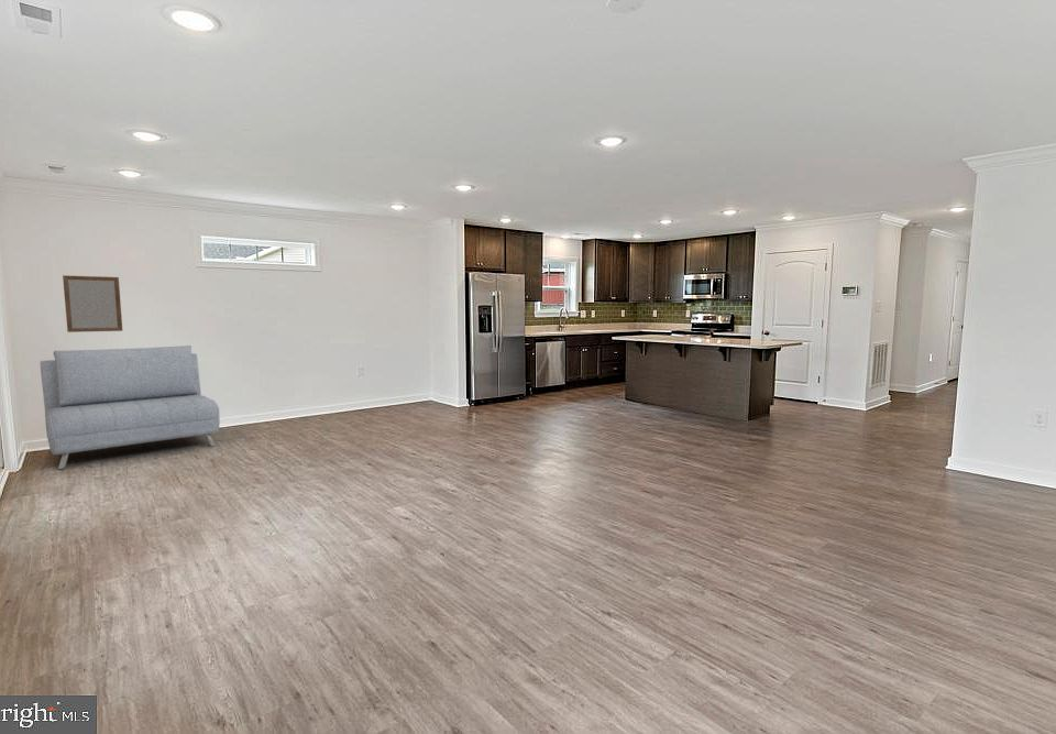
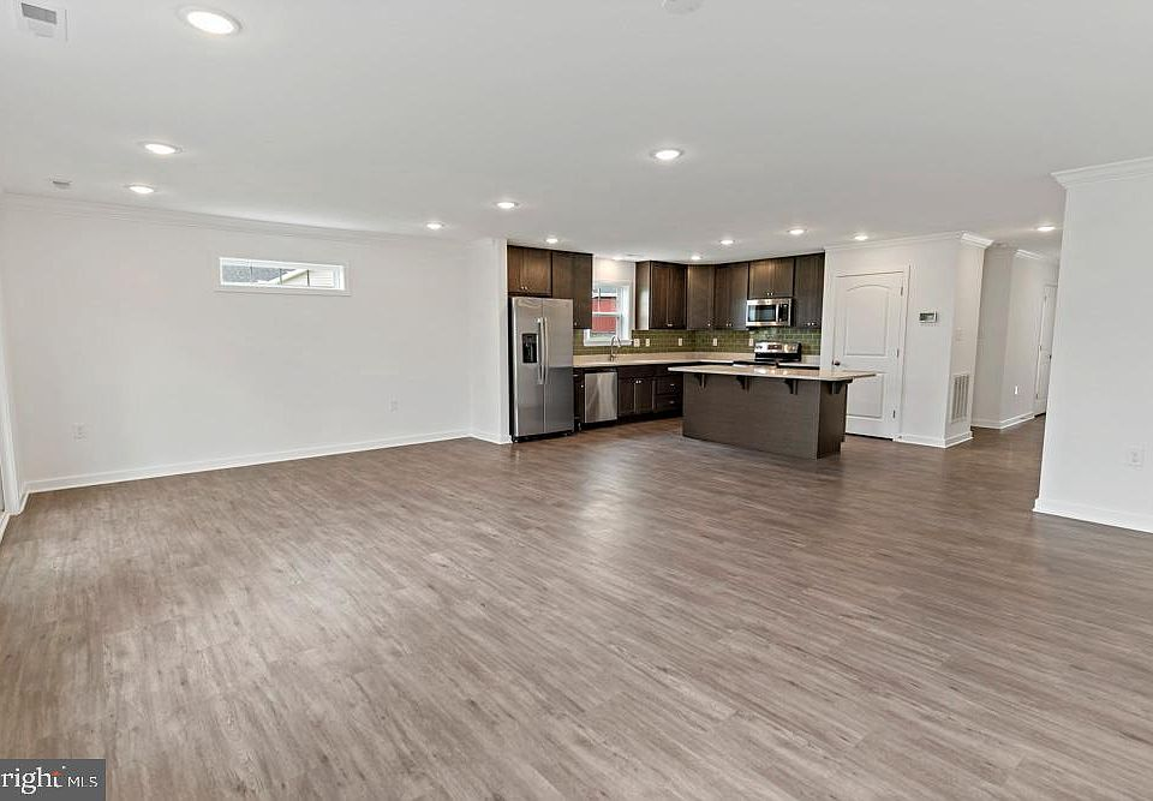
- sofa [40,344,221,470]
- home mirror [62,274,123,333]
